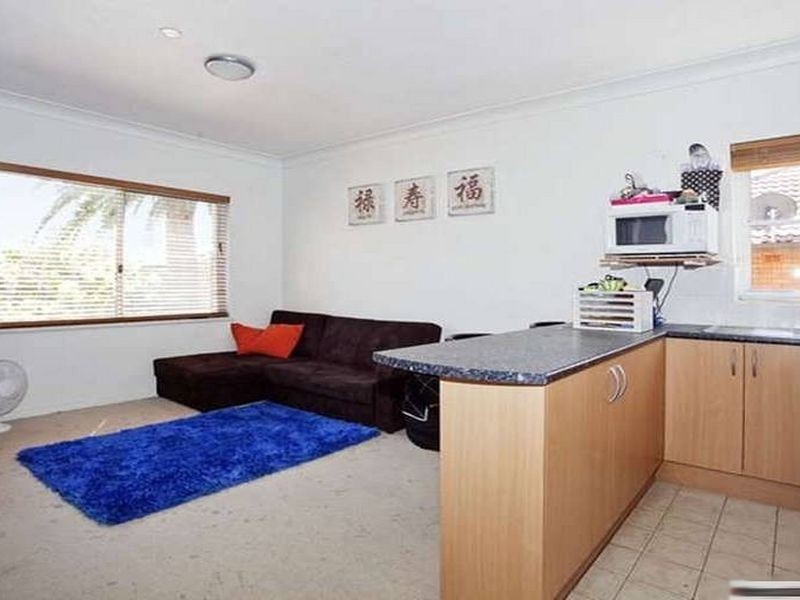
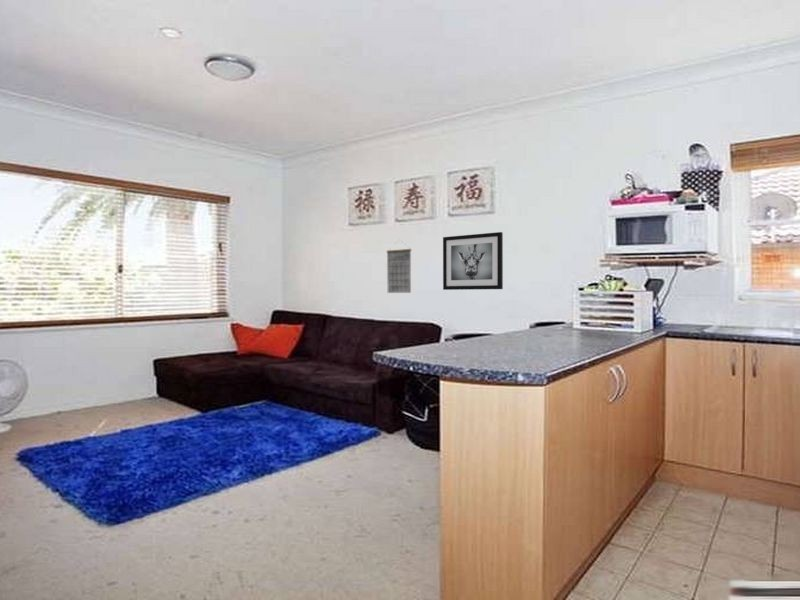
+ wall art [442,231,504,291]
+ calendar [386,239,412,294]
